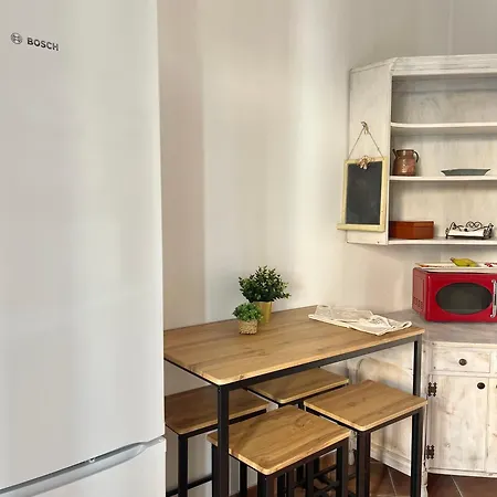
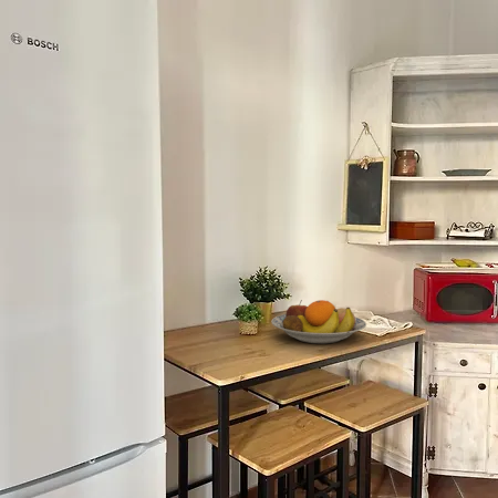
+ fruit bowl [270,299,367,345]
